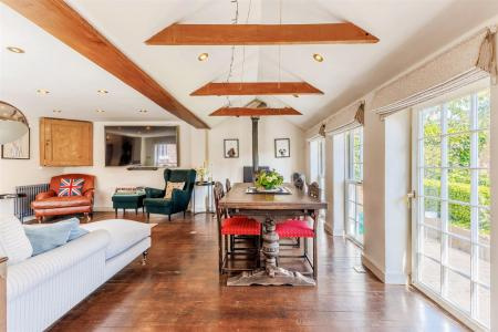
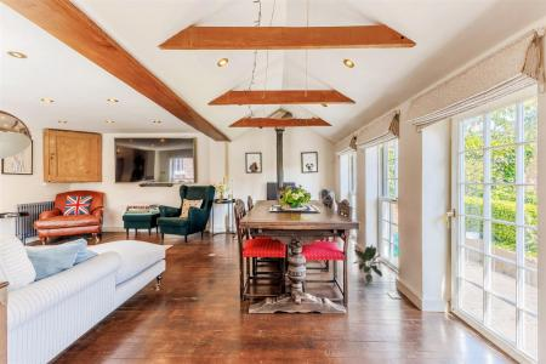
+ potted plant [353,244,383,286]
